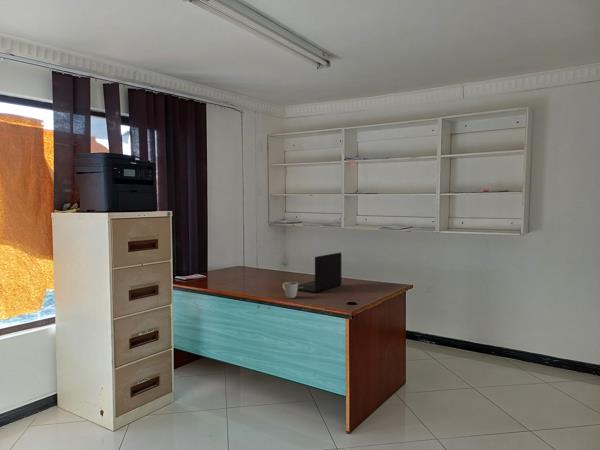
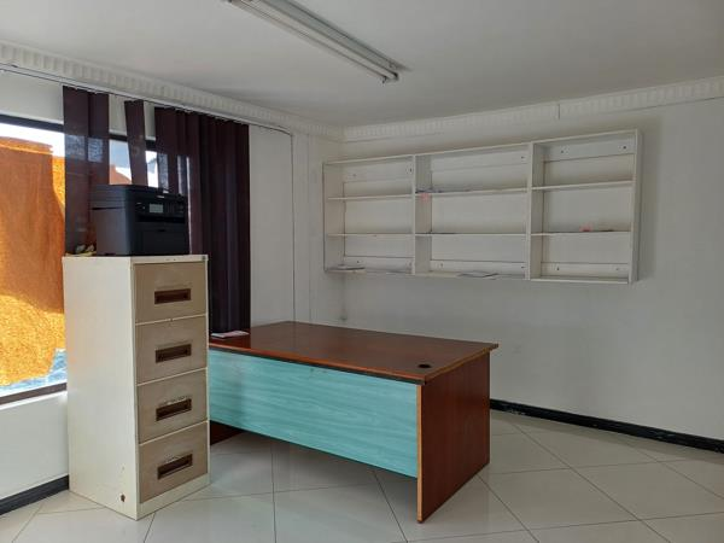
- laptop [297,252,343,294]
- mug [281,281,299,299]
